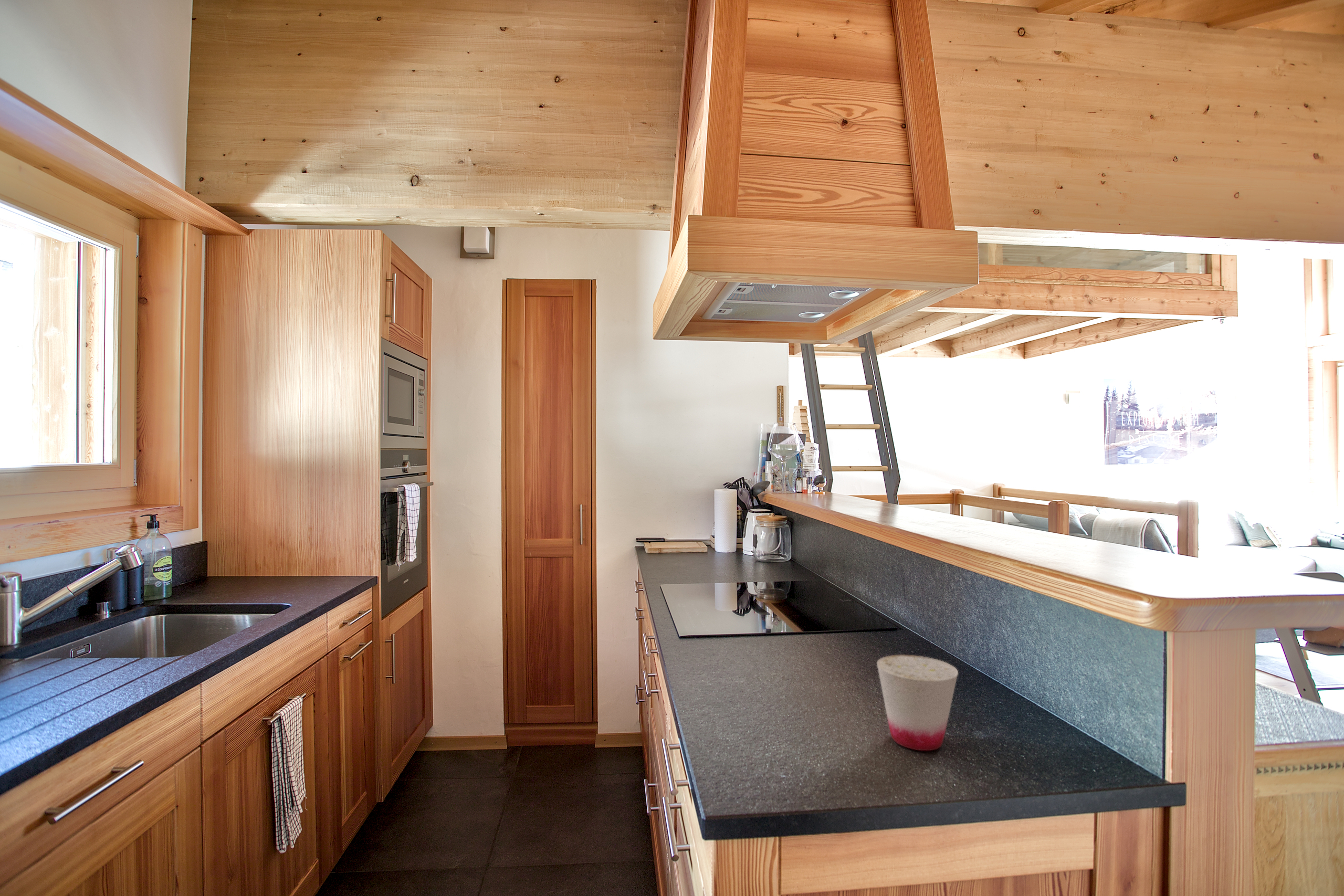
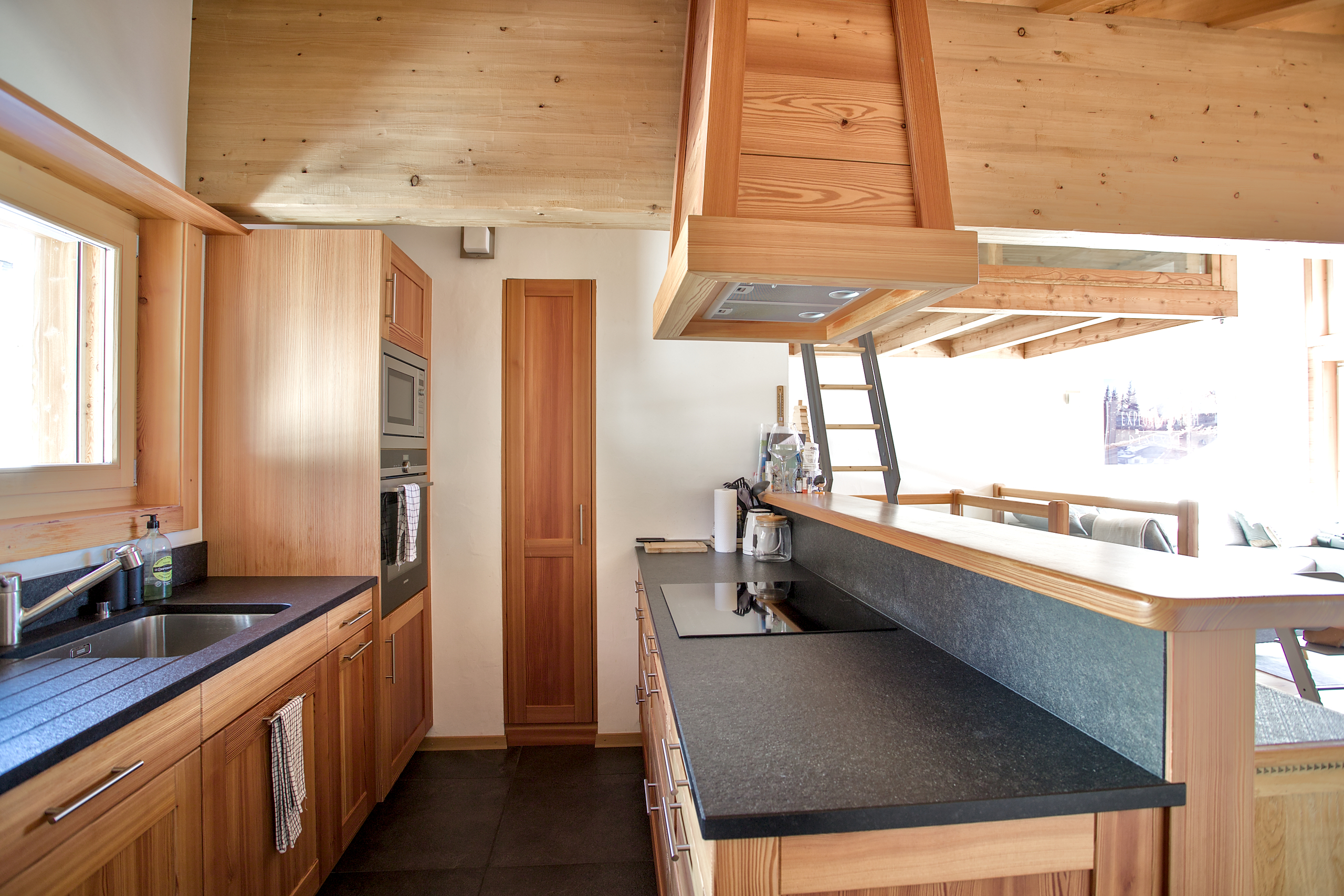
- cup [876,654,959,751]
